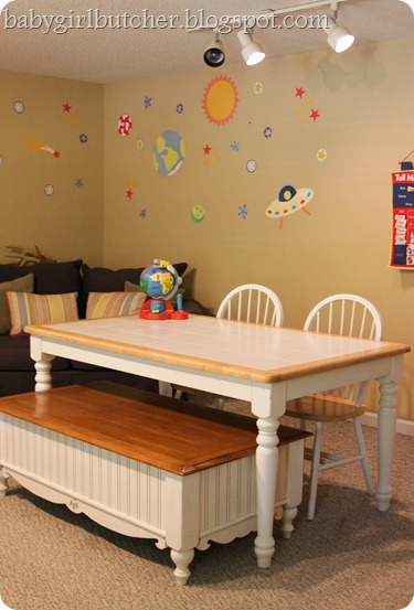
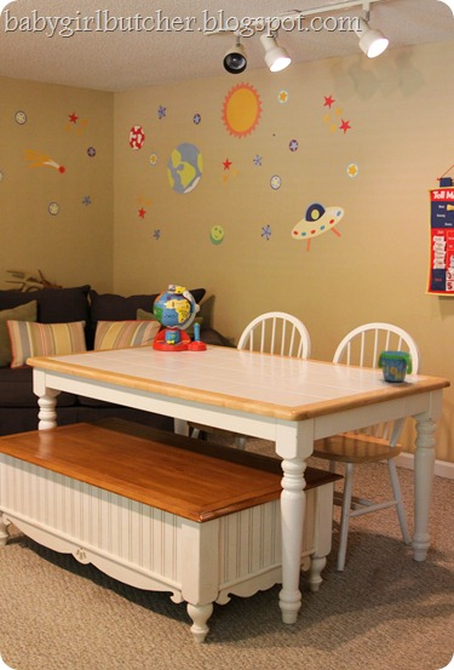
+ snack cup [377,349,414,383]
